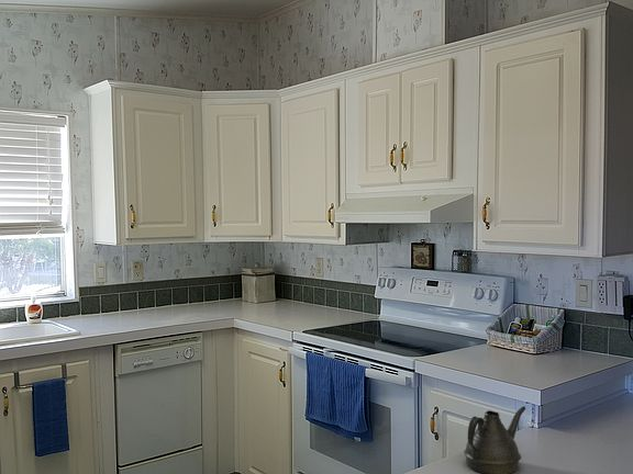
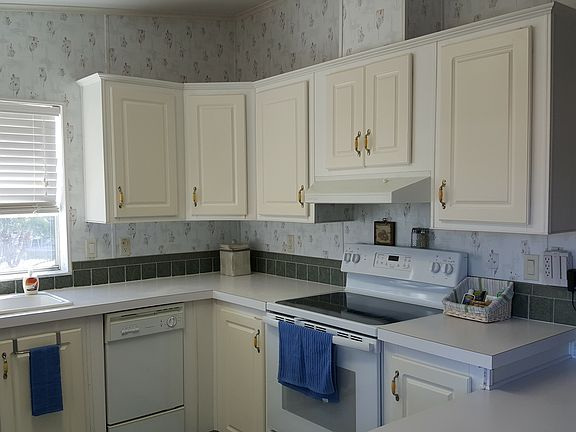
- teapot [463,406,526,474]
